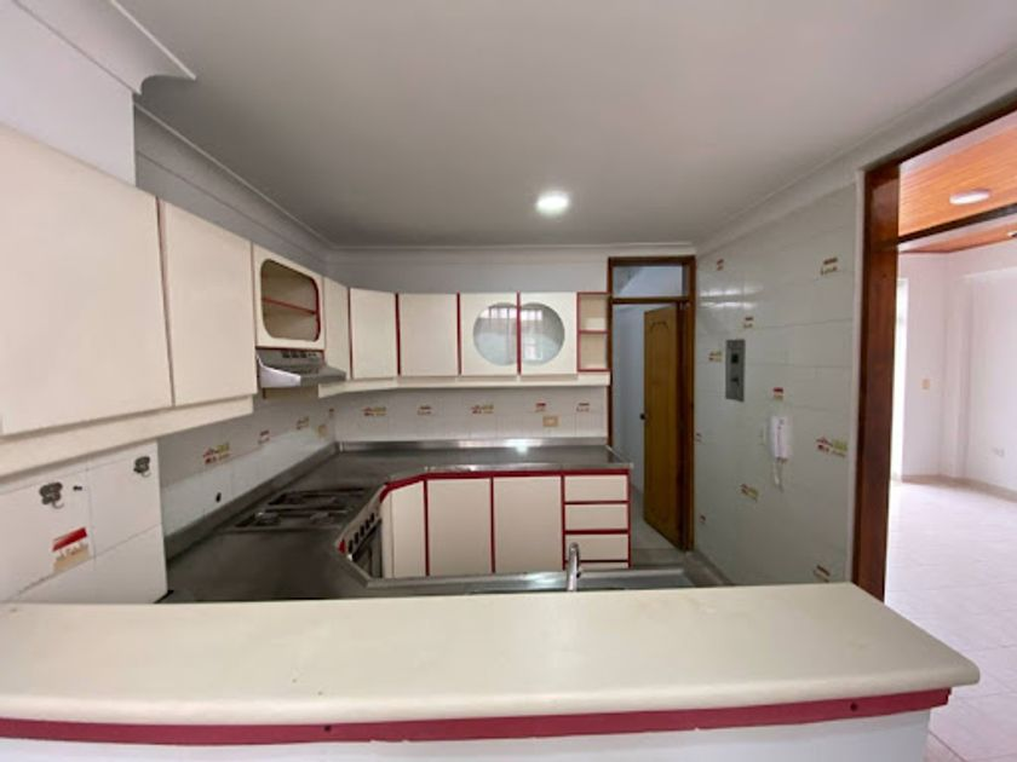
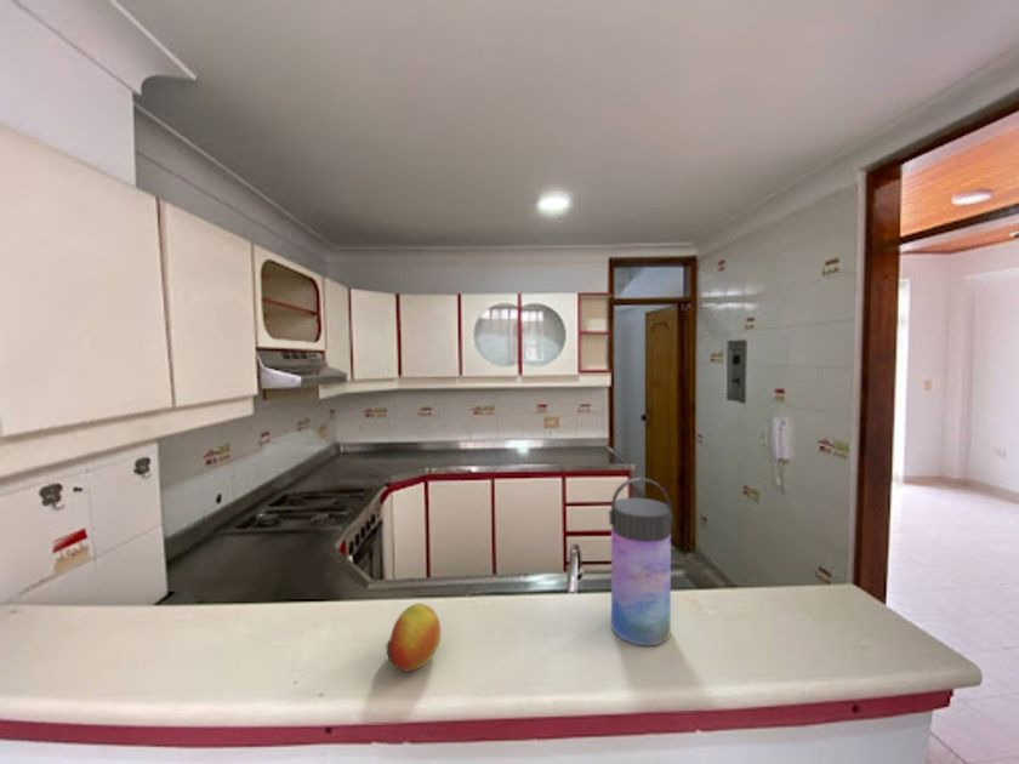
+ fruit [385,603,442,673]
+ water bottle [607,477,674,646]
